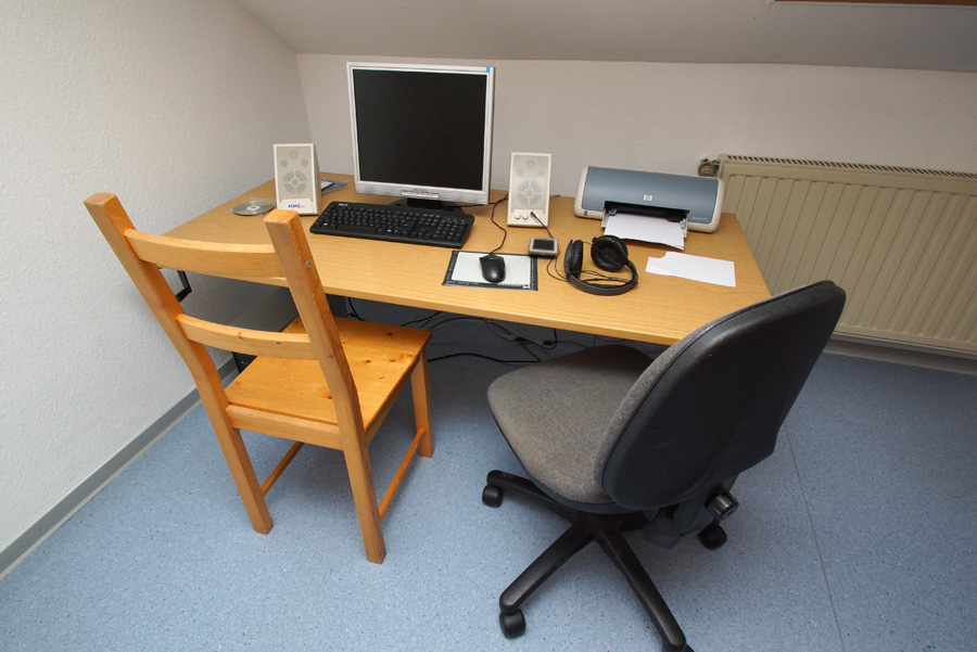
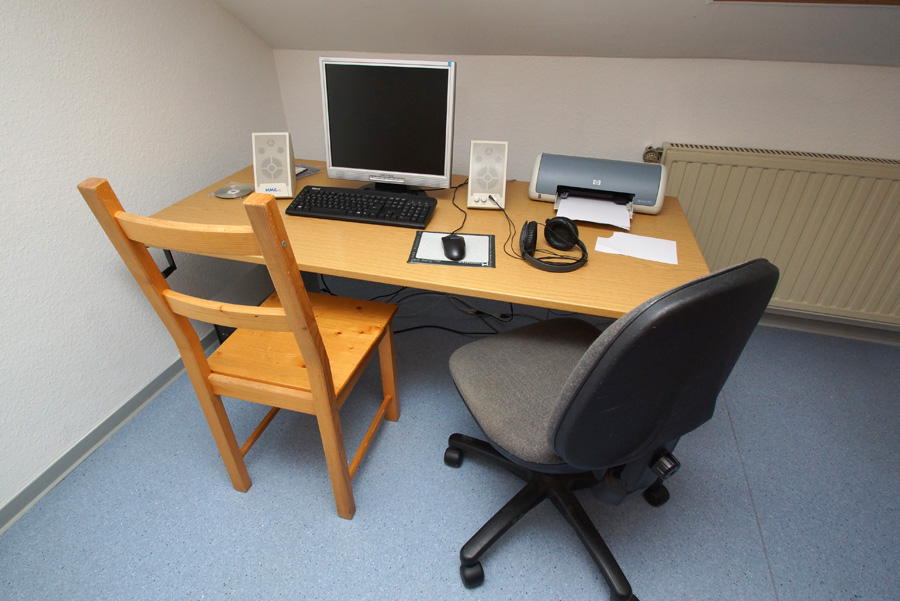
- cell phone [528,235,559,257]
